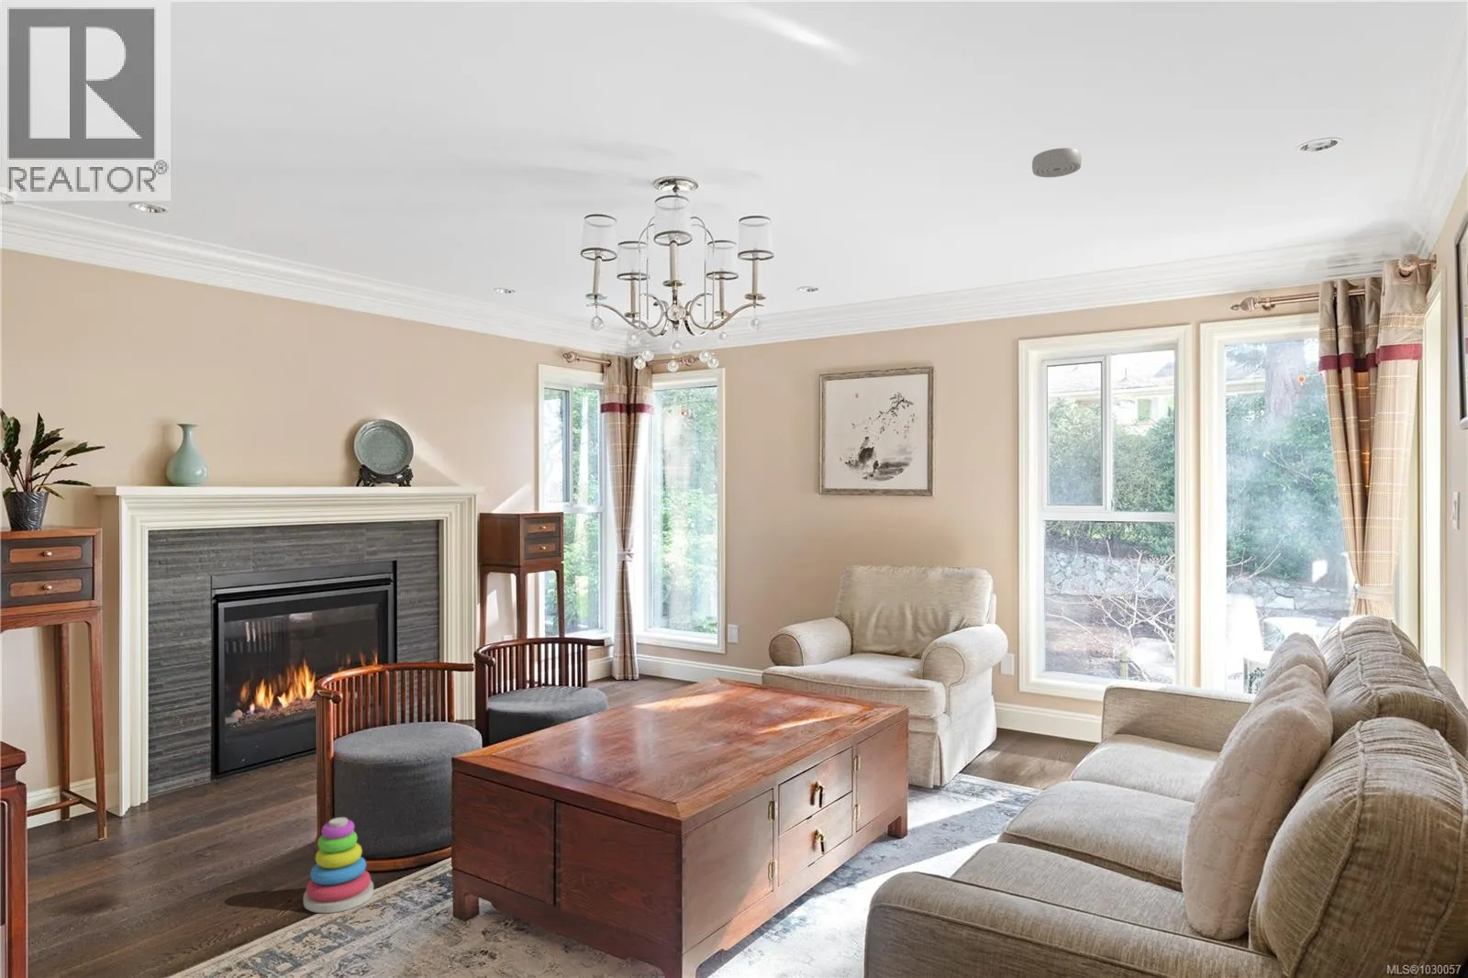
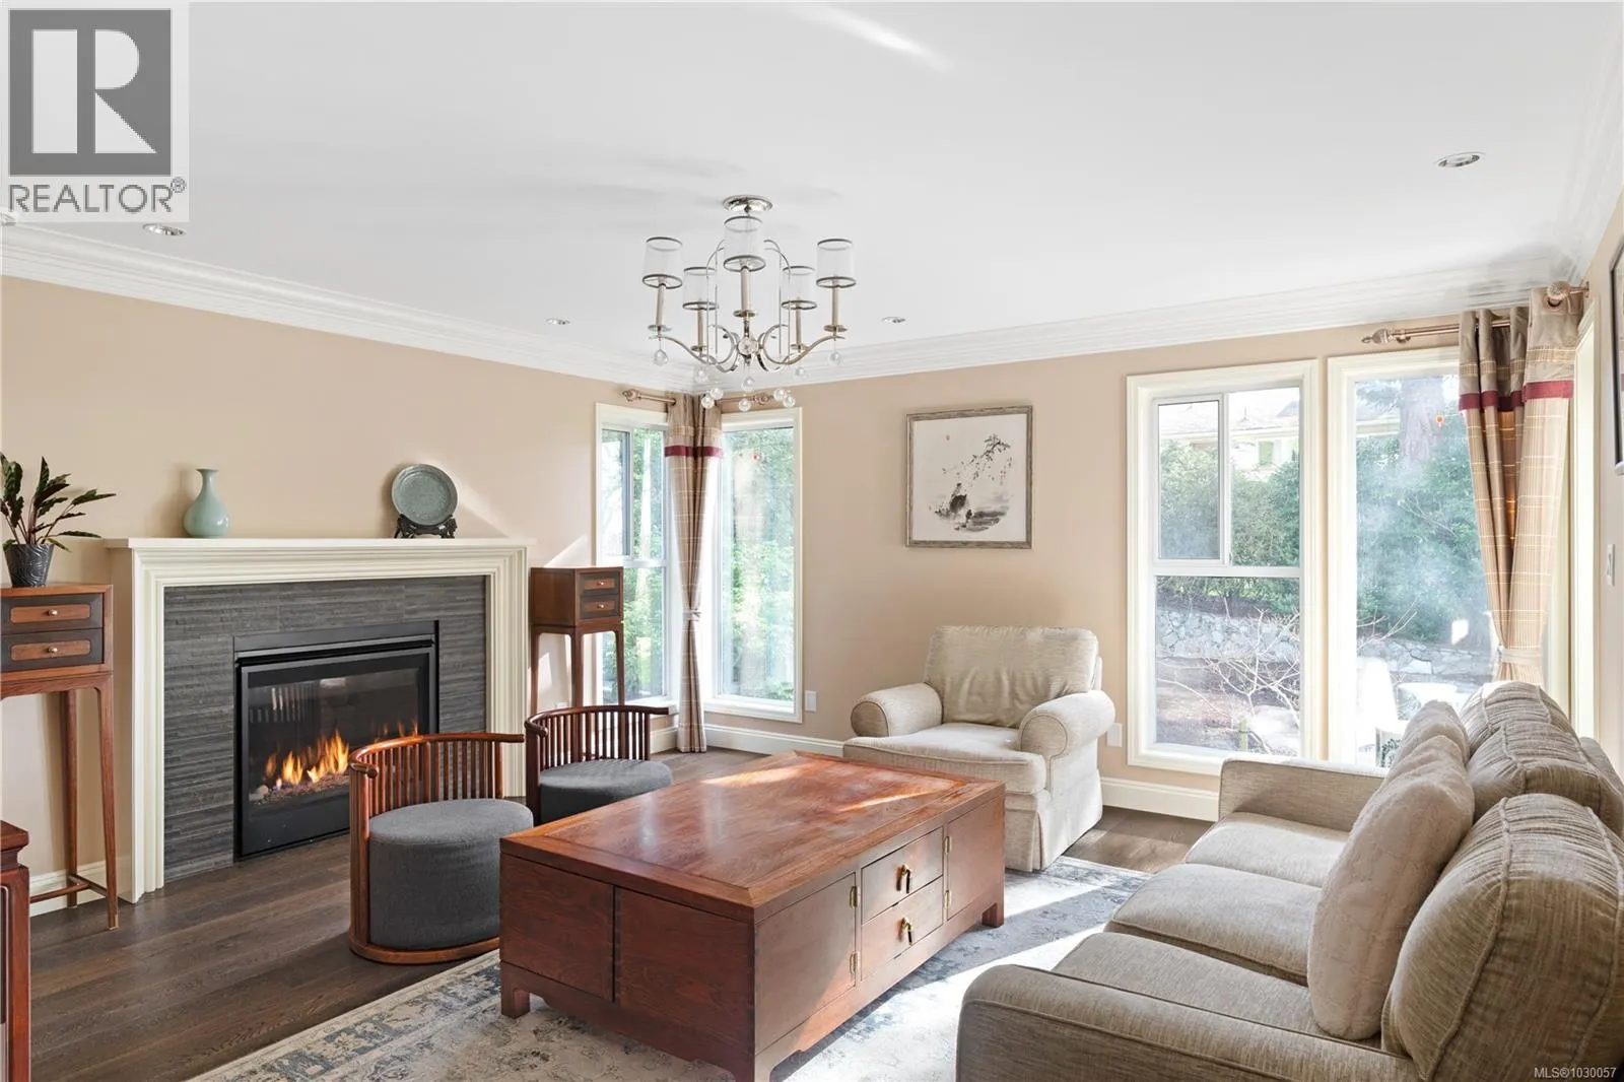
- smoke detector [1031,146,1083,178]
- stacking toy [302,816,374,914]
